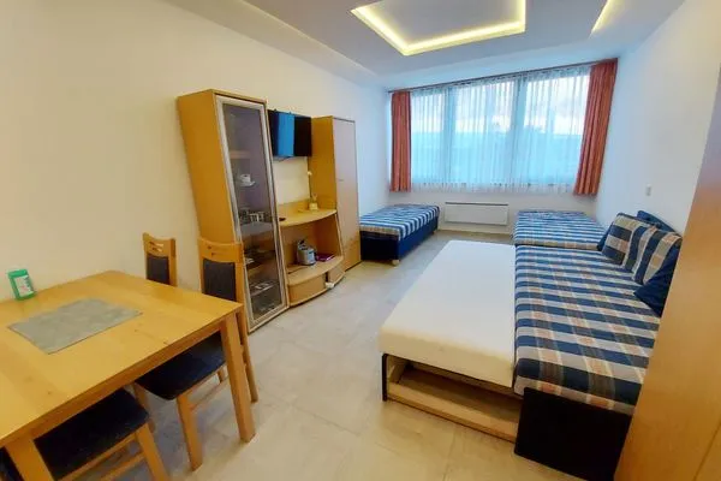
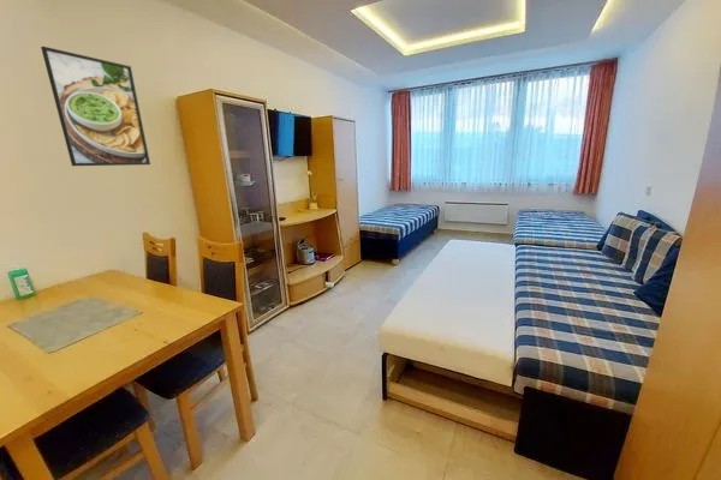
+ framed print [40,46,151,167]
